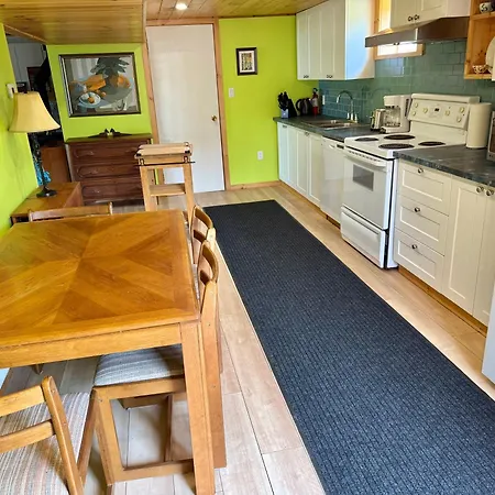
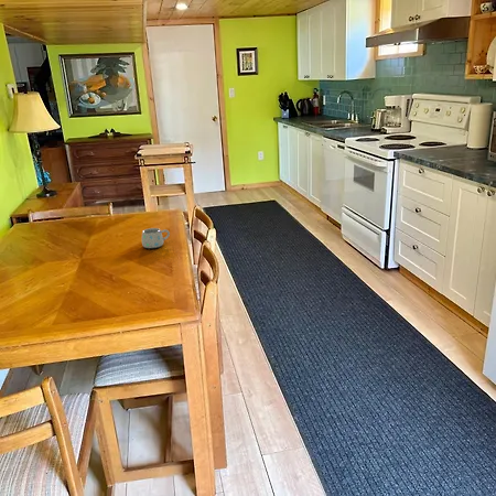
+ mug [141,227,171,249]
